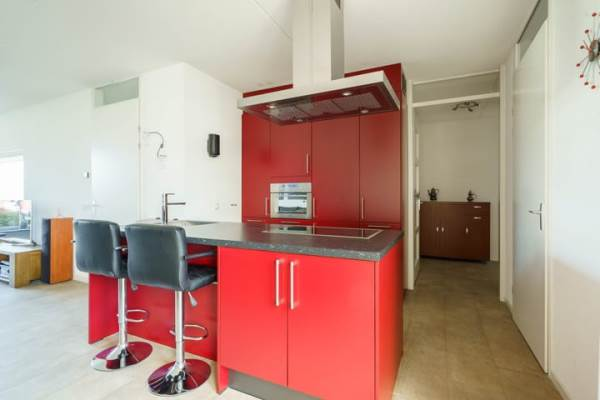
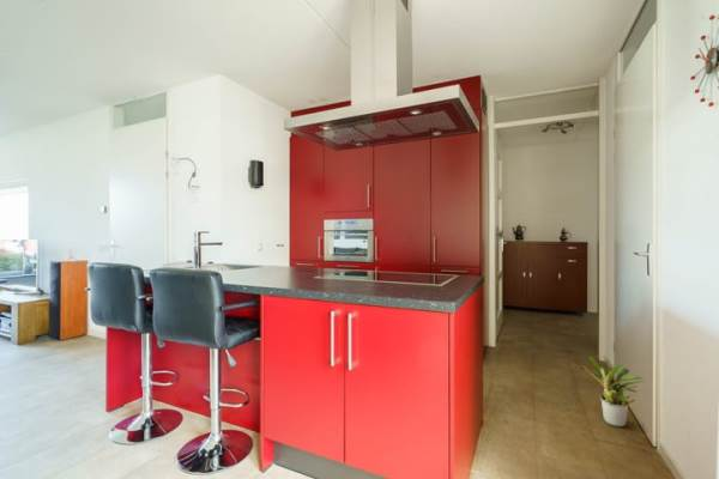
+ potted plant [578,356,645,428]
